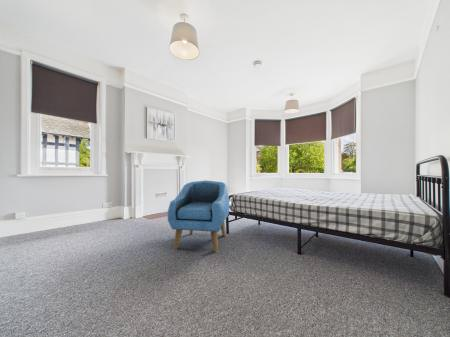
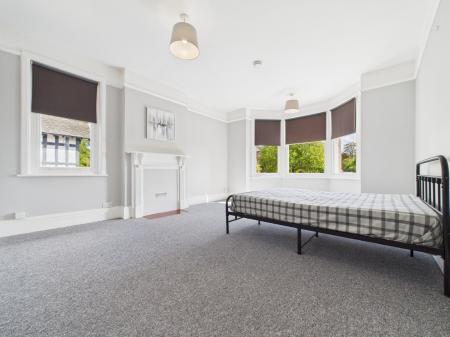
- armchair [167,179,230,253]
